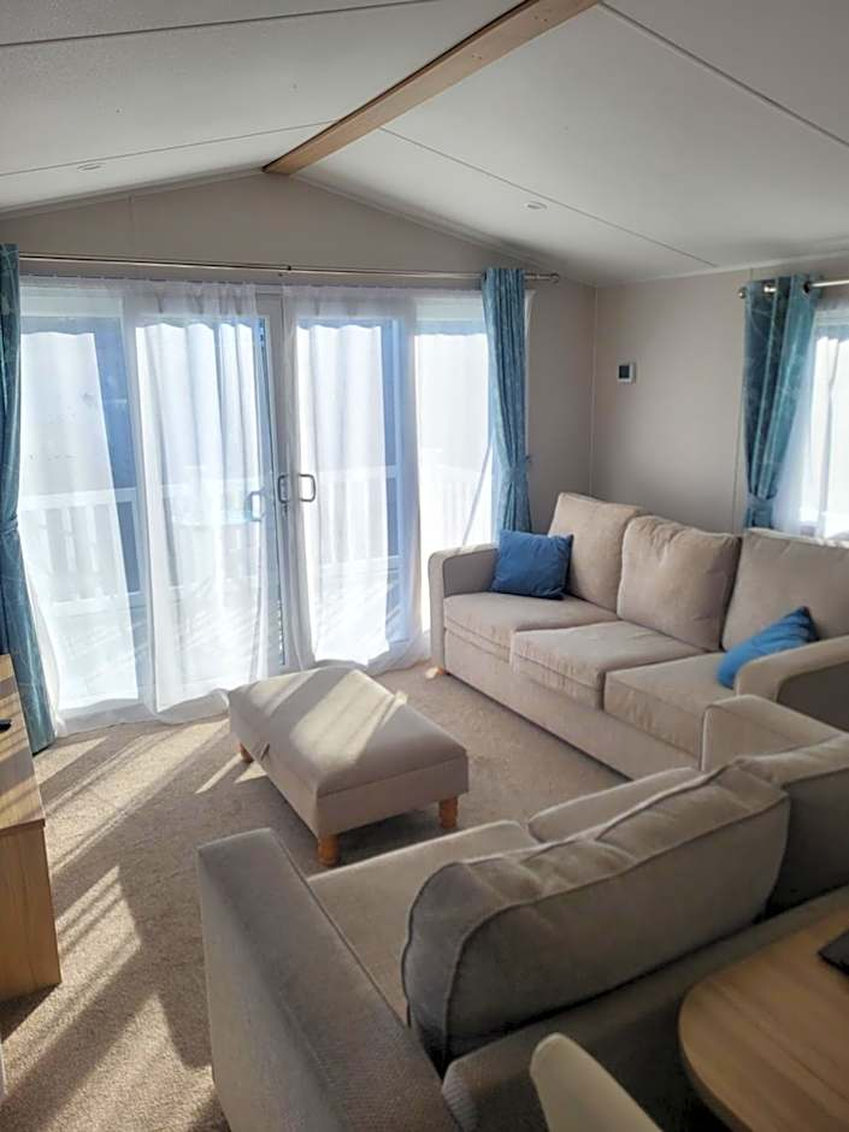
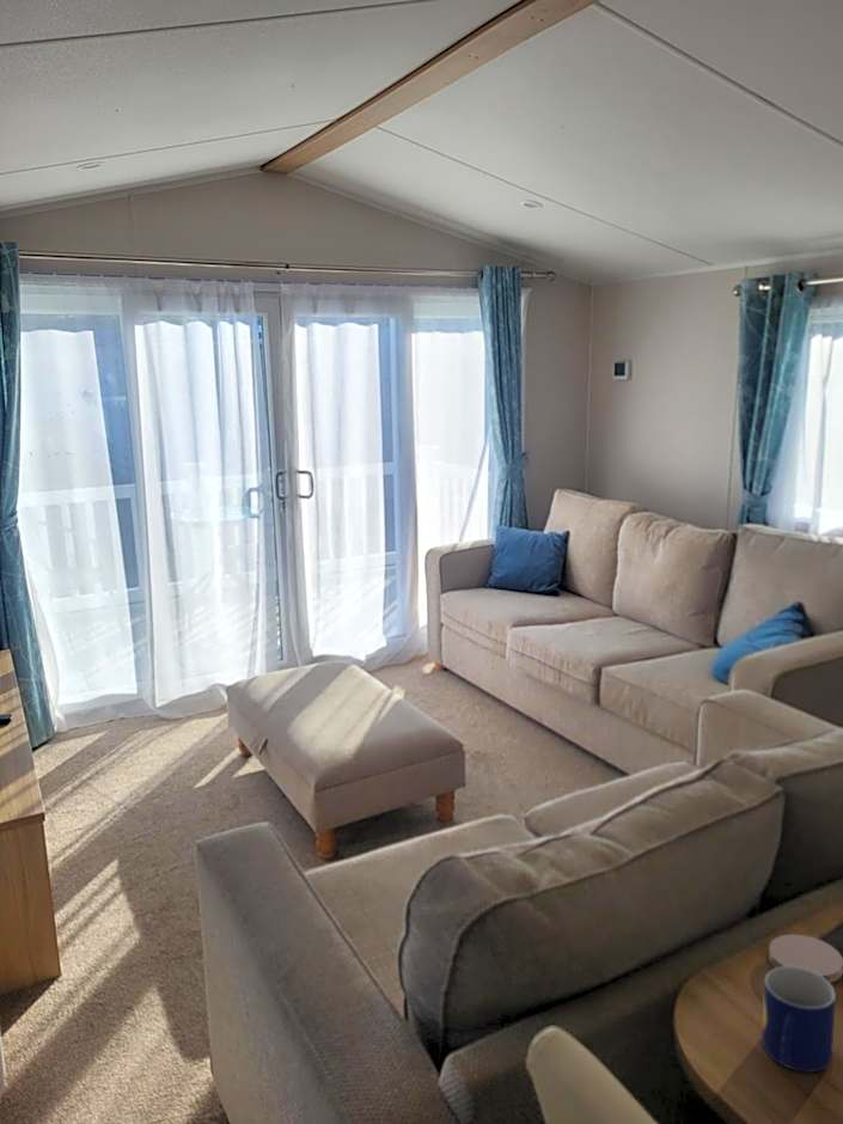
+ mug [760,966,837,1074]
+ coaster [768,933,843,984]
